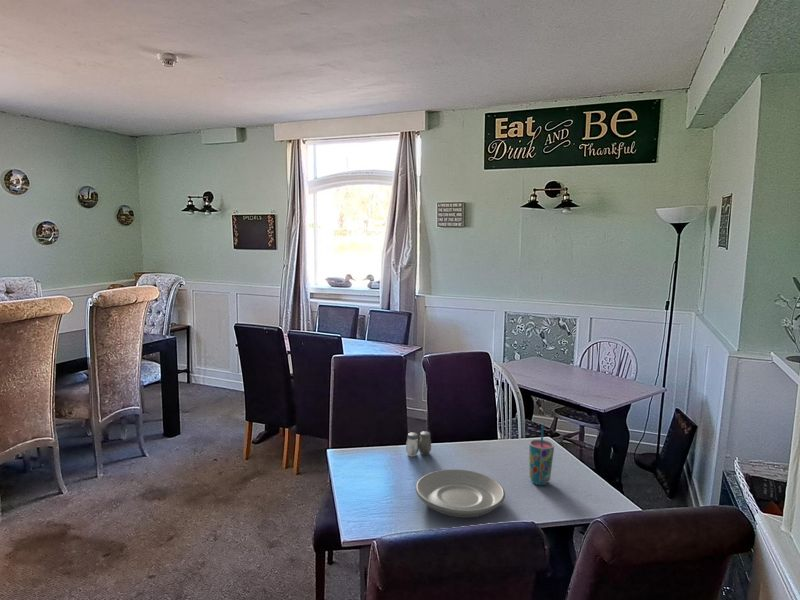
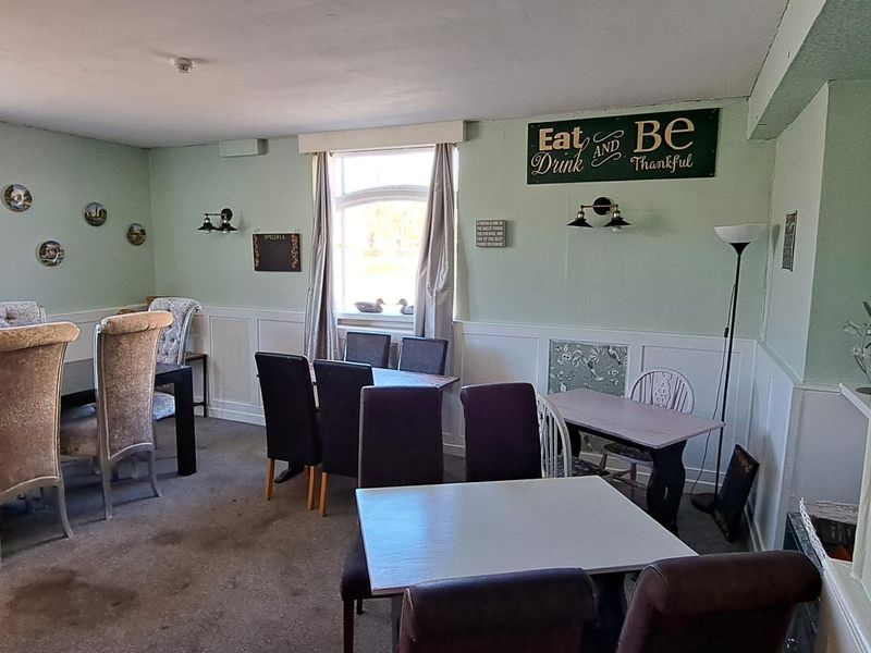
- plate [415,468,506,519]
- salt and pepper shaker [405,430,432,458]
- cup [528,424,555,486]
